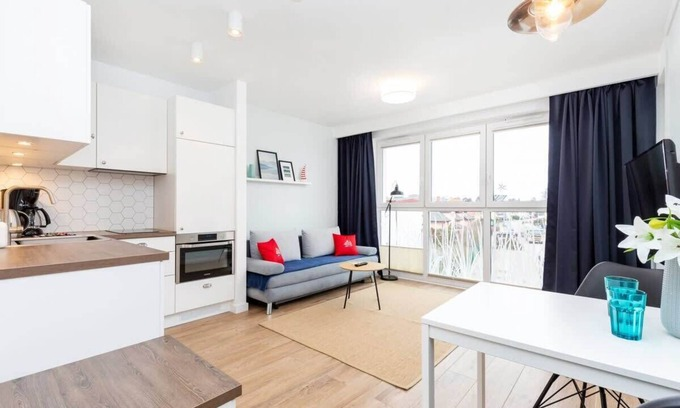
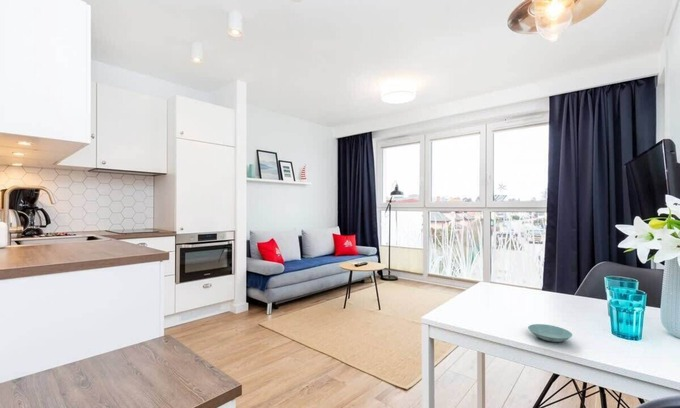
+ saucer [527,323,573,343]
